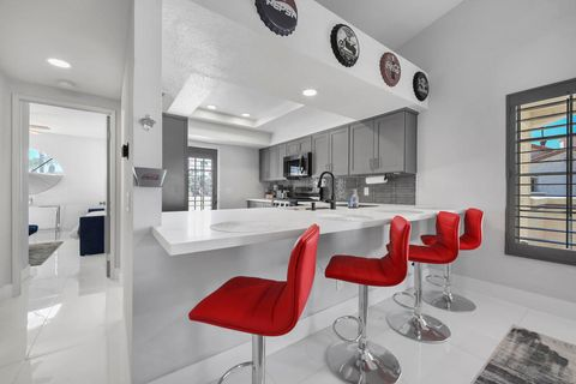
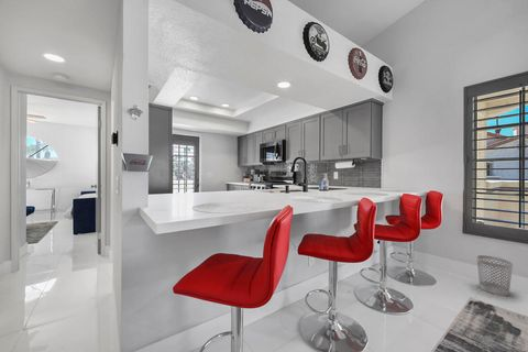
+ wastebasket [475,254,514,297]
